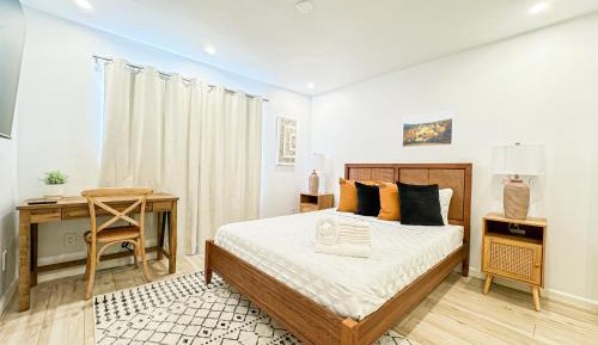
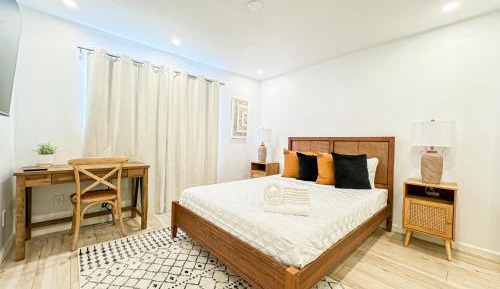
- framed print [401,110,456,149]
